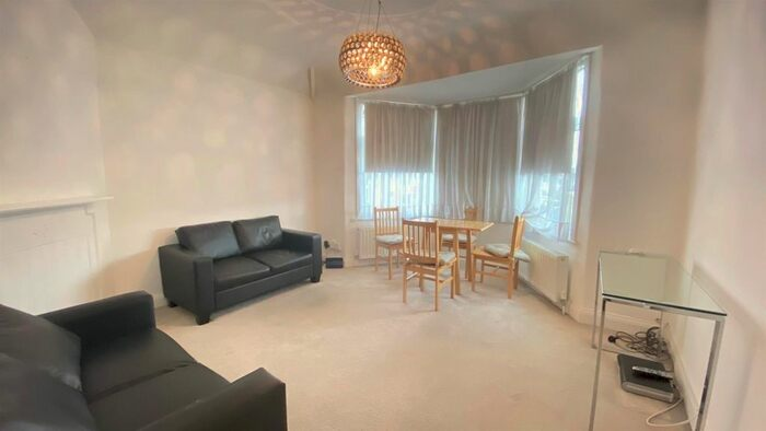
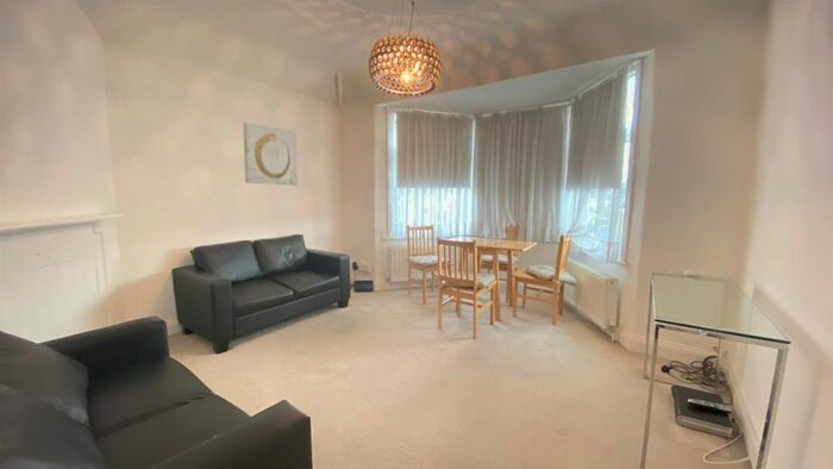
+ wall art [243,121,299,186]
